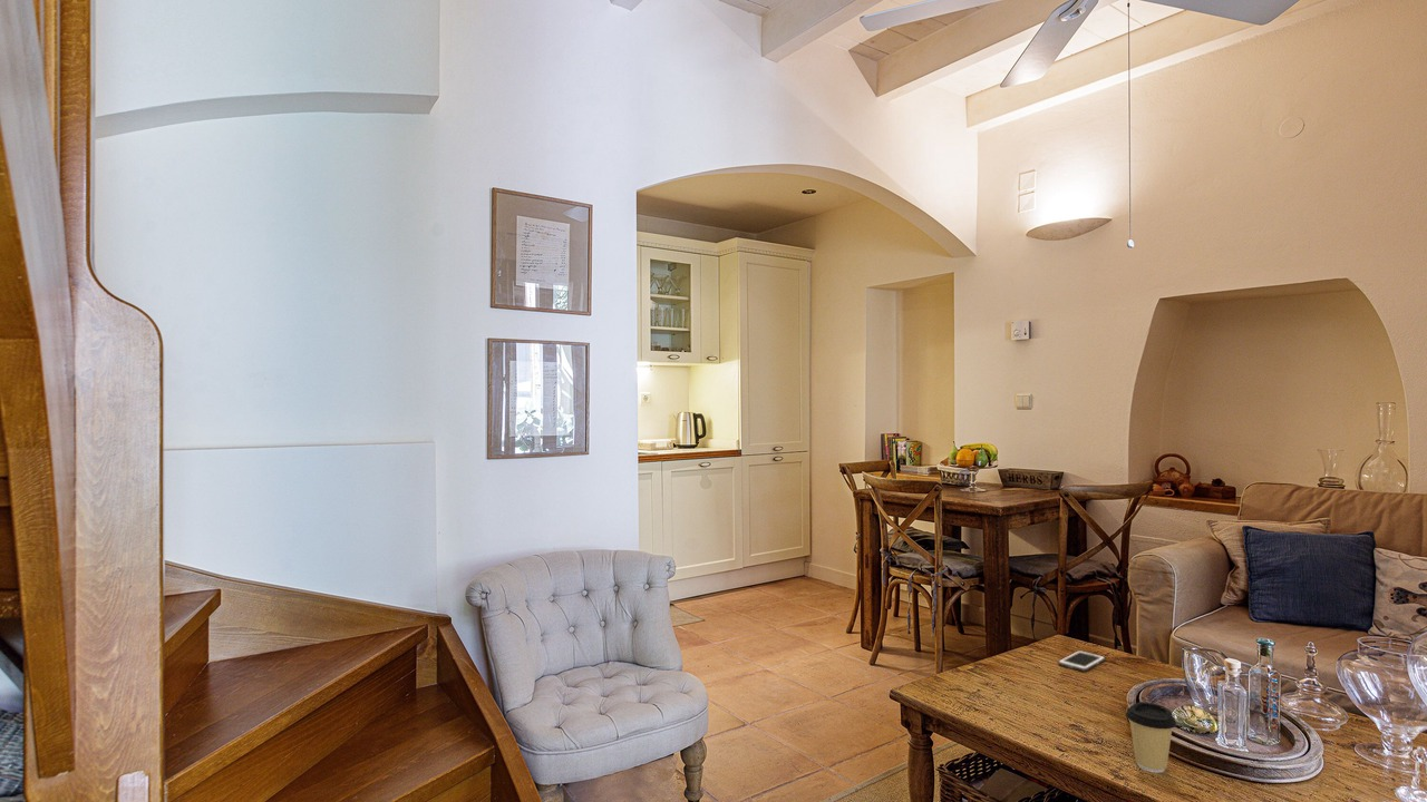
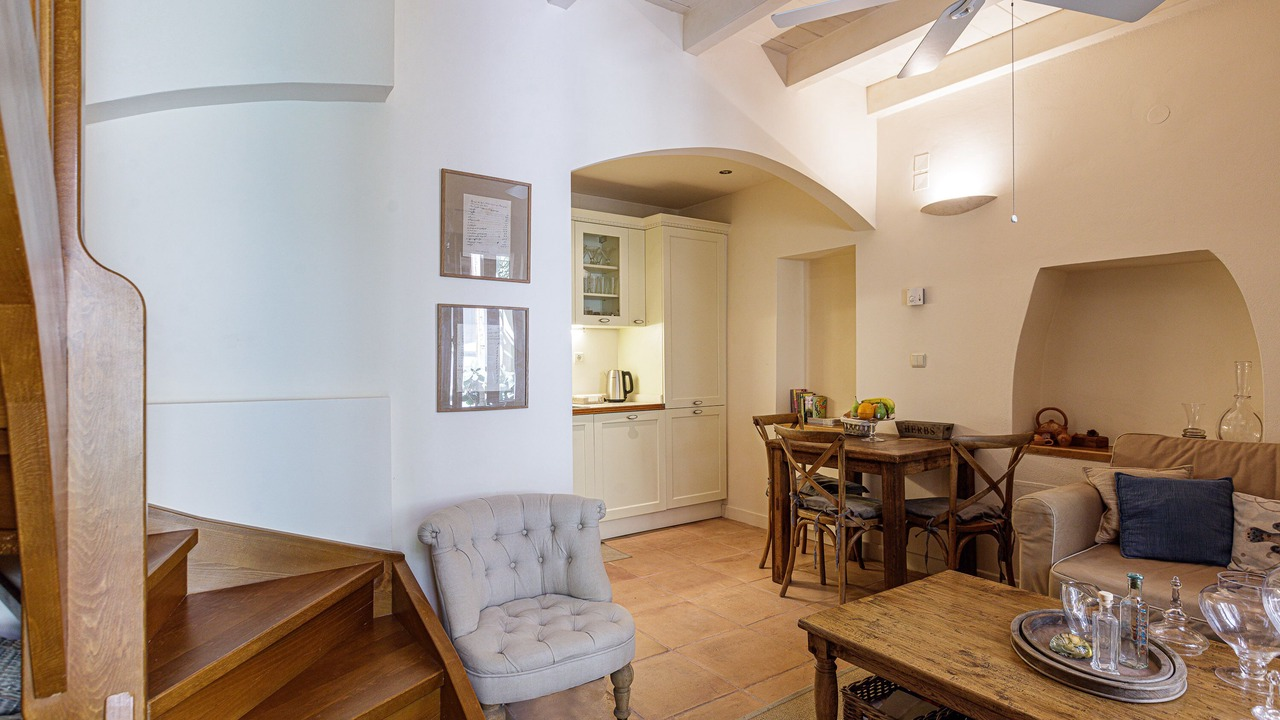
- cell phone [1057,649,1106,673]
- coffee cup [1125,701,1177,774]
